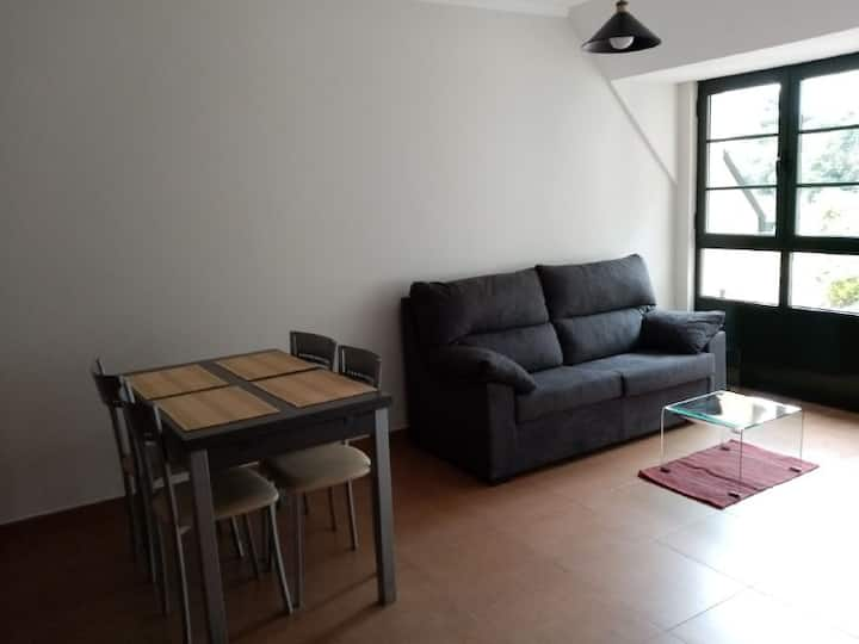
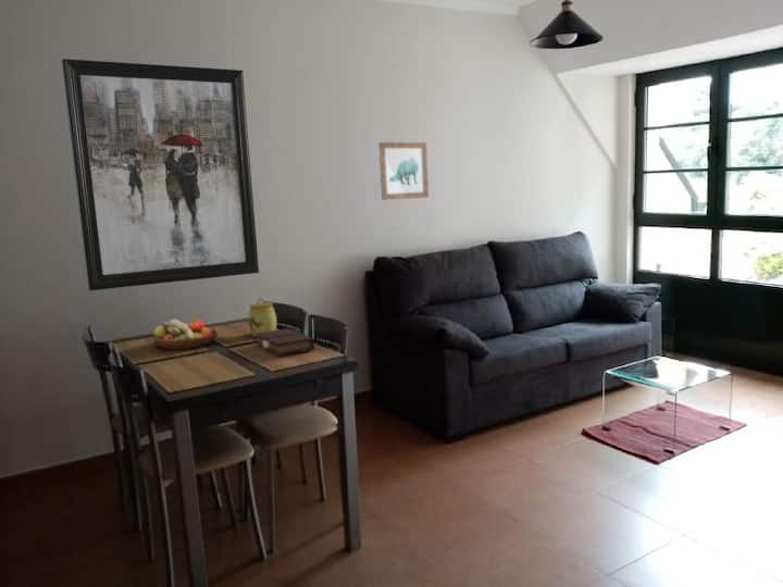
+ wall art [61,58,260,291]
+ book [256,327,315,357]
+ wall art [378,141,430,201]
+ jar [248,297,277,338]
+ fruit bowl [152,319,219,351]
